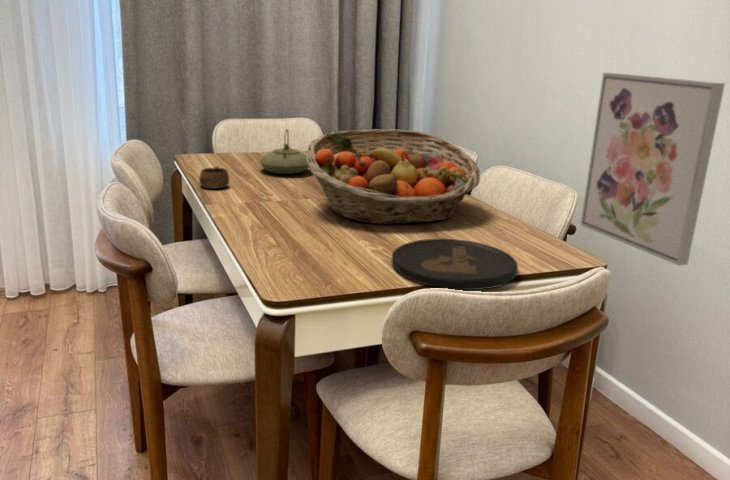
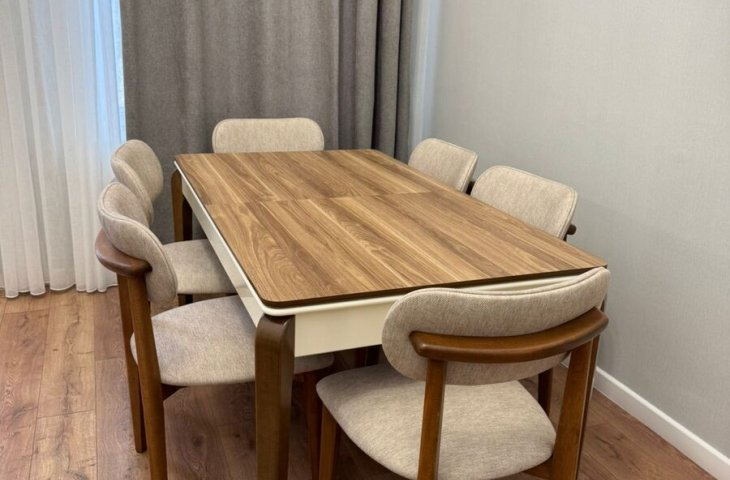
- cup [198,165,230,190]
- fruit basket [306,128,481,225]
- wall art [580,72,726,267]
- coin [391,238,519,291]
- teapot [258,128,310,175]
